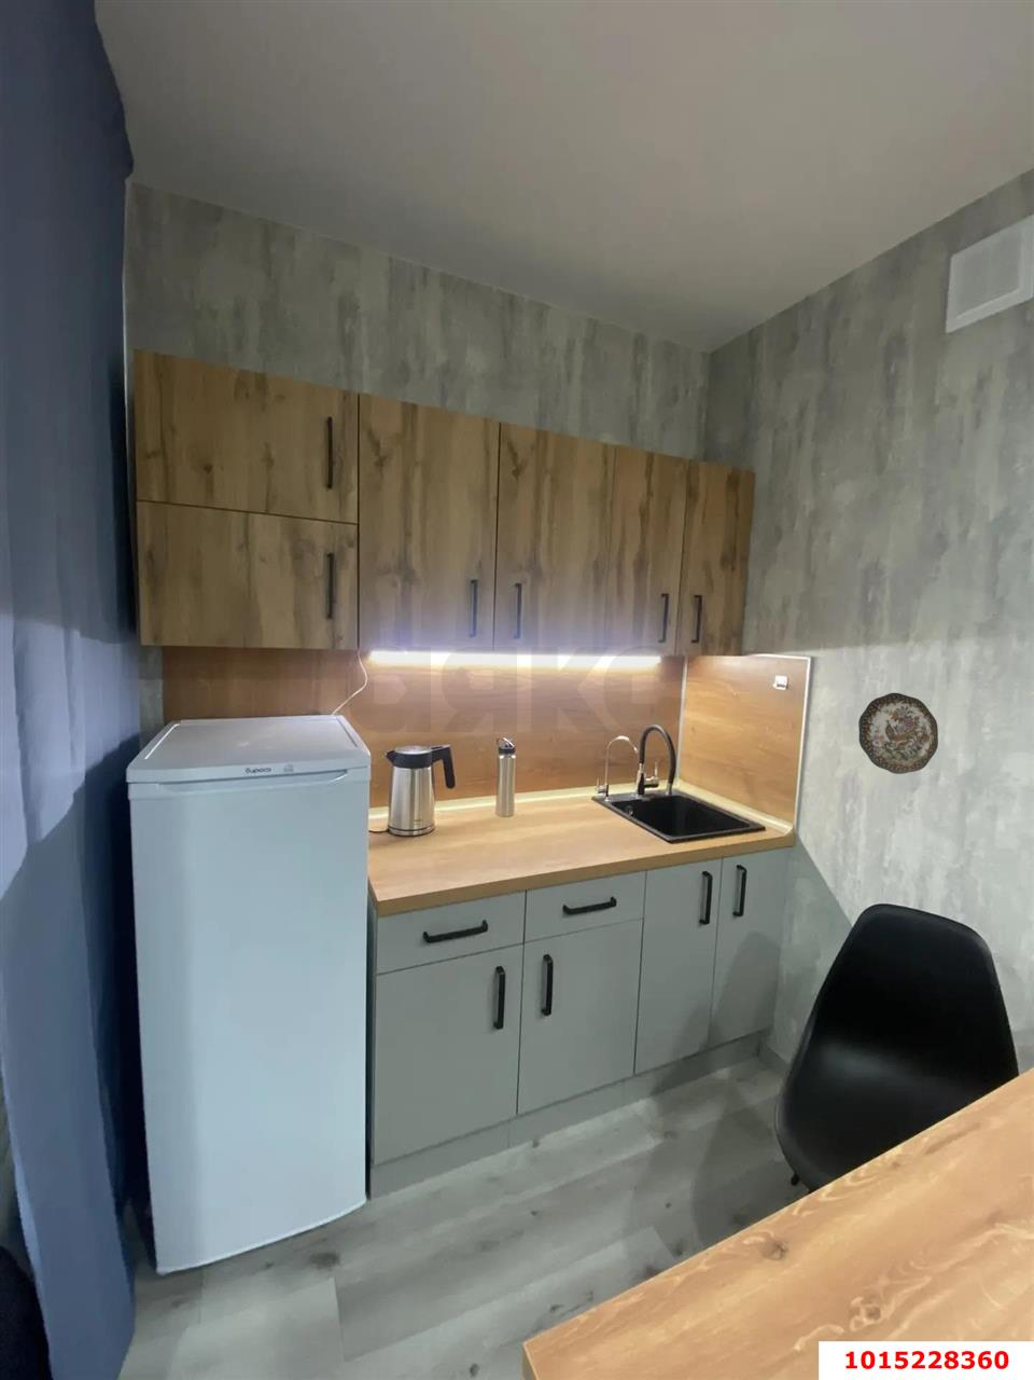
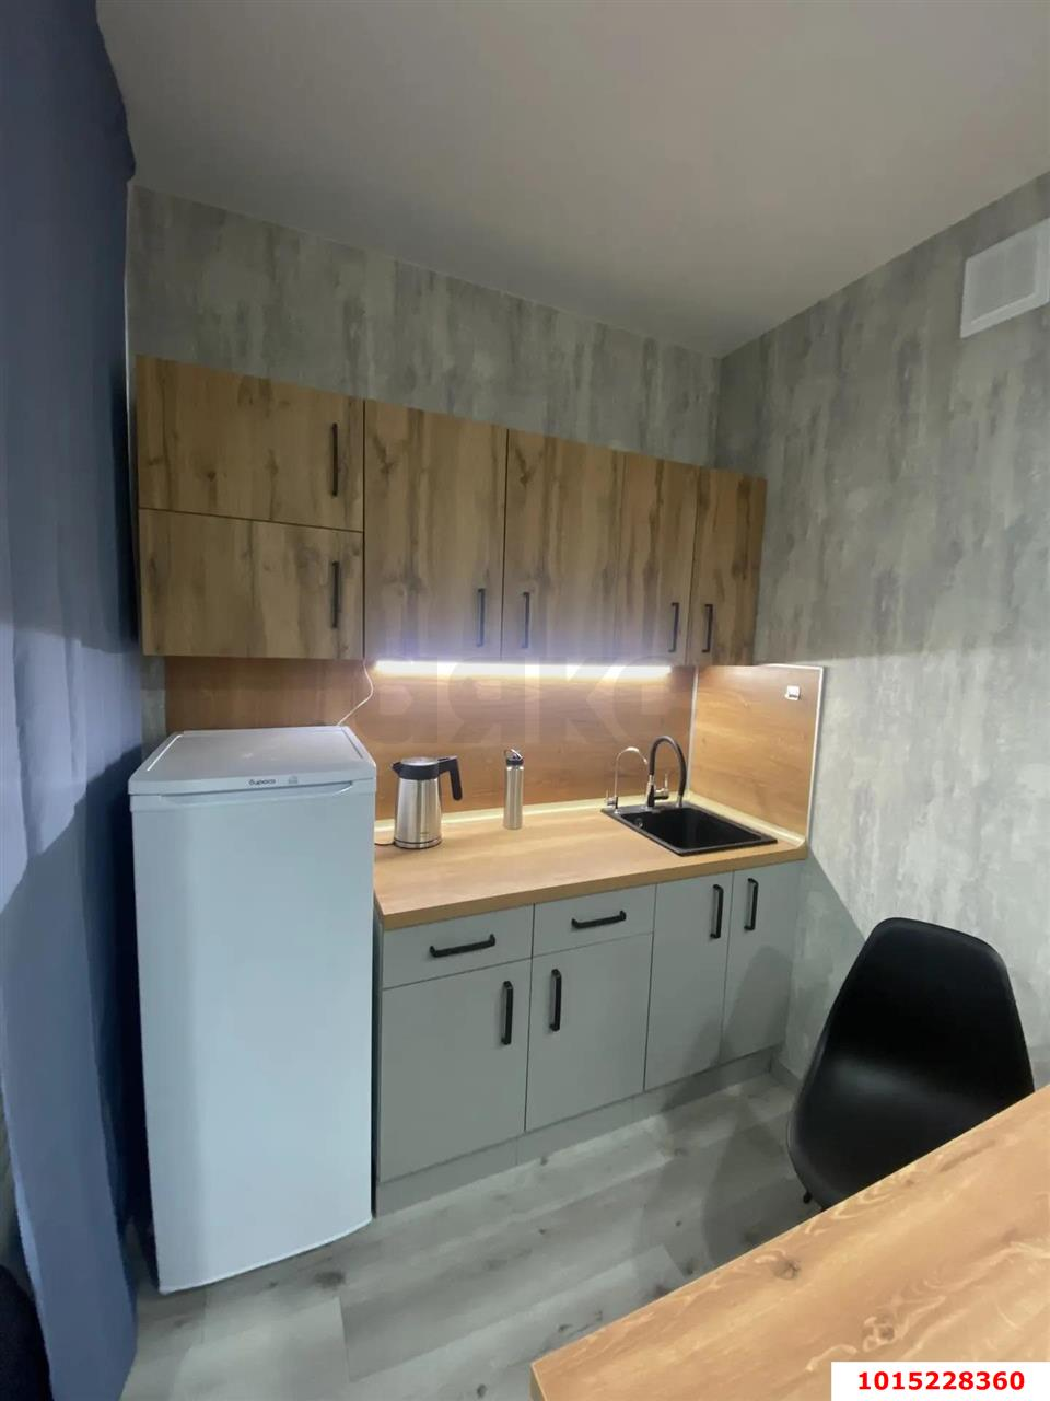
- decorative plate [857,692,940,775]
